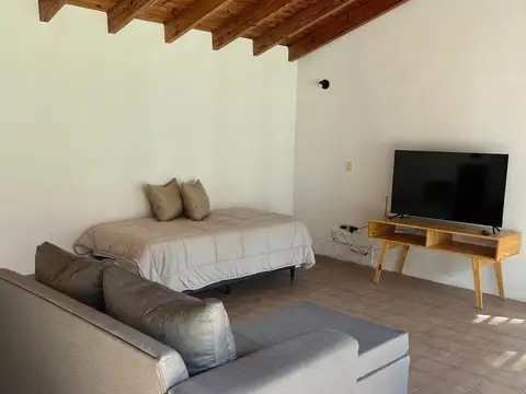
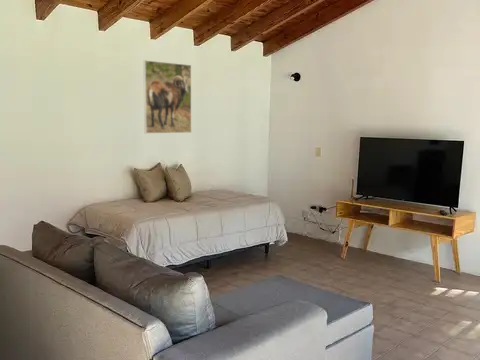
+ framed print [143,59,192,134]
